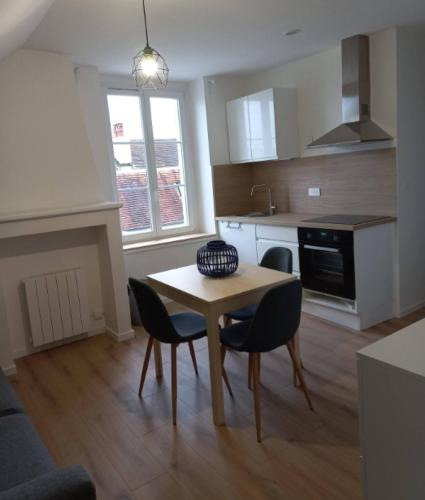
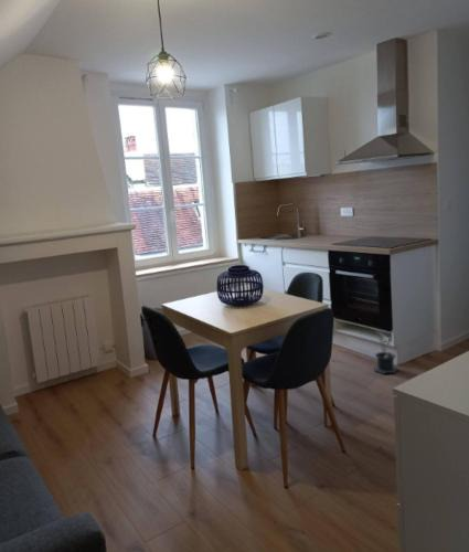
+ potted plant [374,331,398,375]
